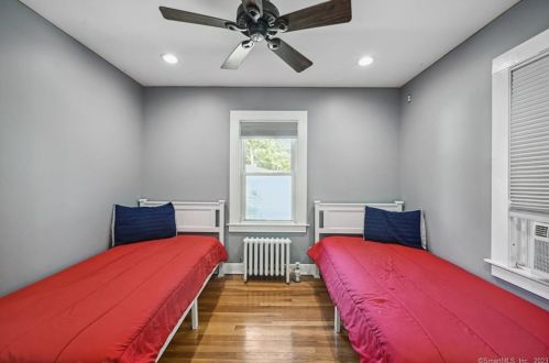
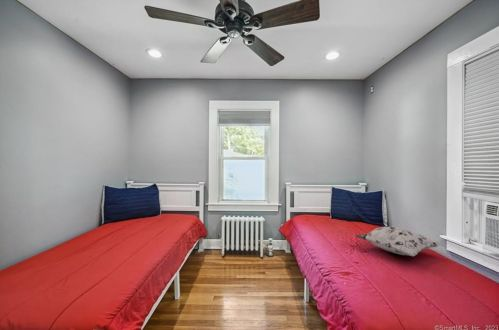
+ decorative pillow [354,225,441,257]
